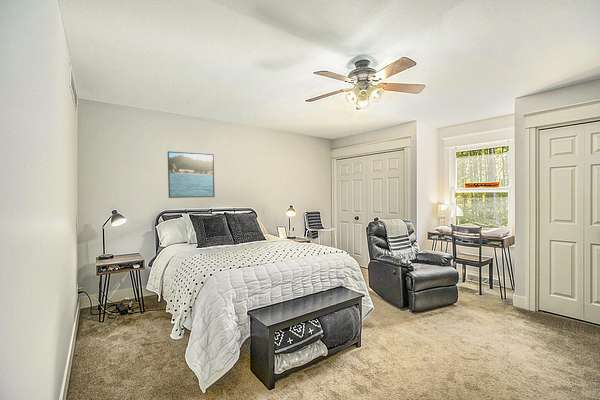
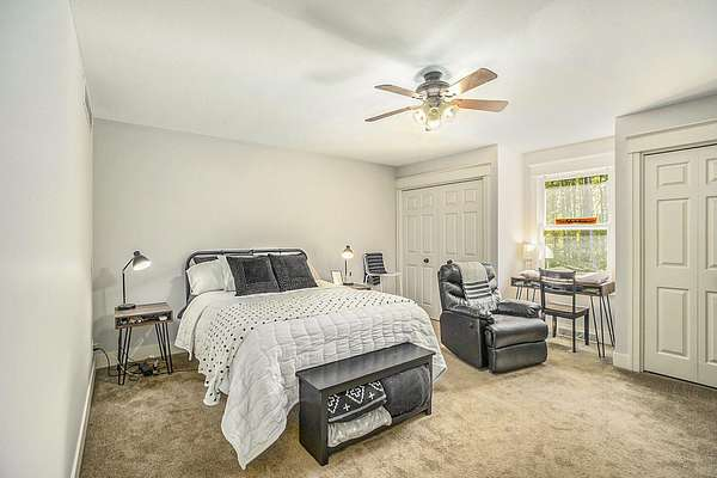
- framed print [167,150,216,199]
